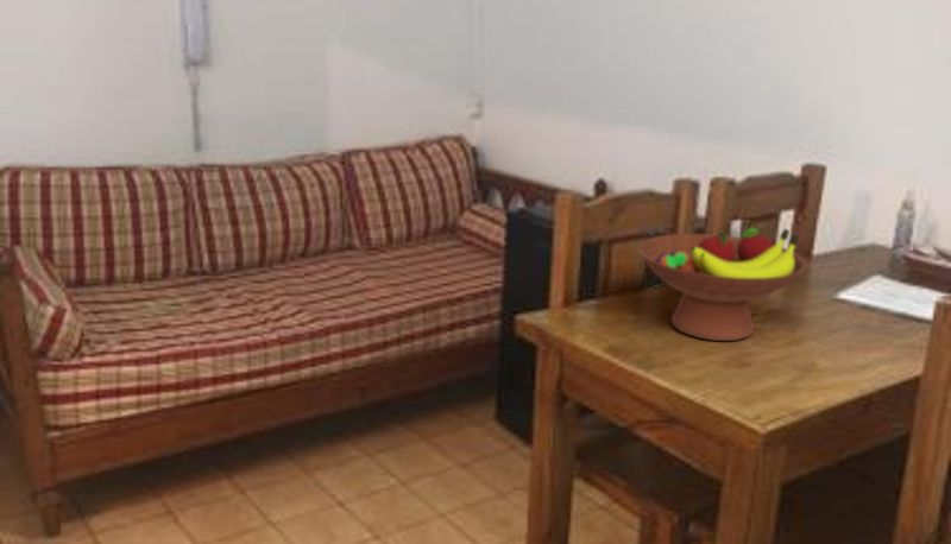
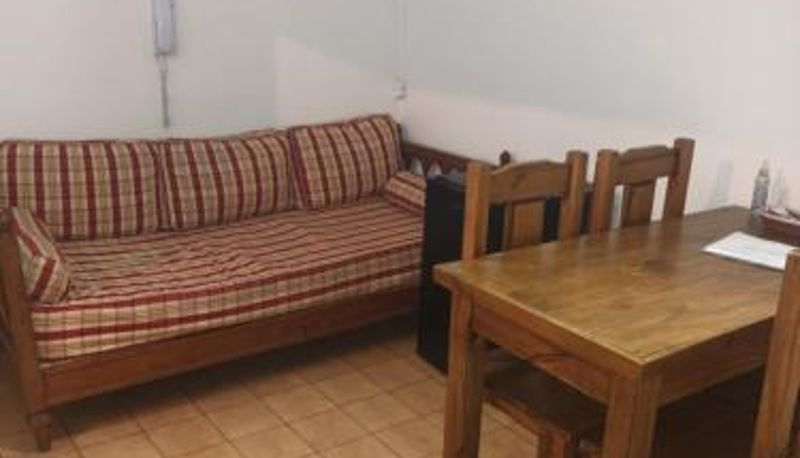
- fruit bowl [636,226,808,342]
